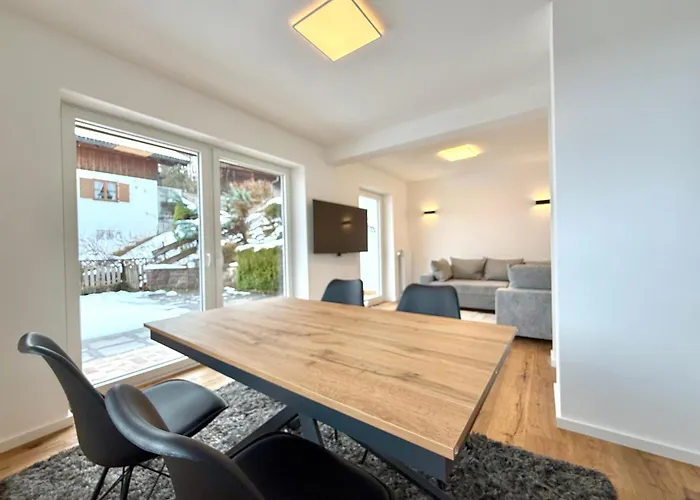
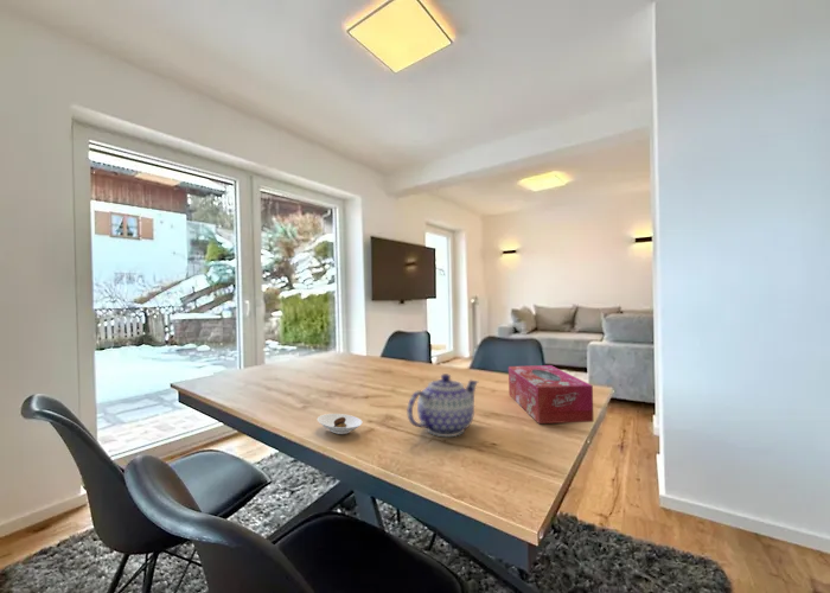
+ tissue box [507,364,595,425]
+ saucer [317,413,363,435]
+ teapot [406,372,479,438]
